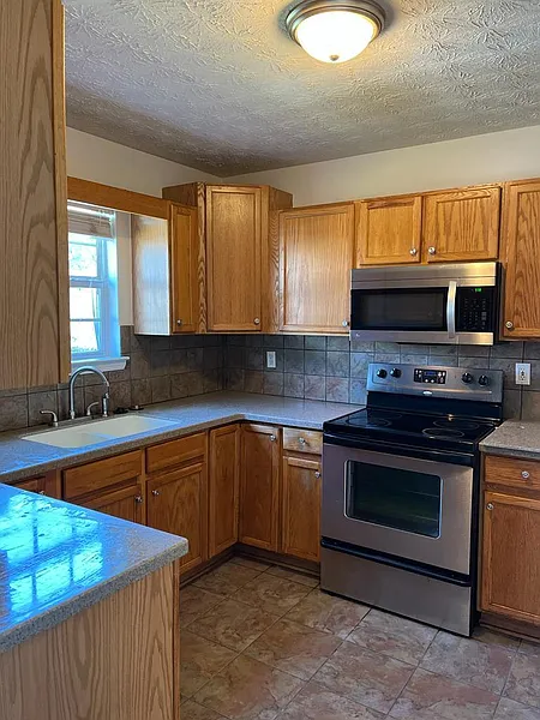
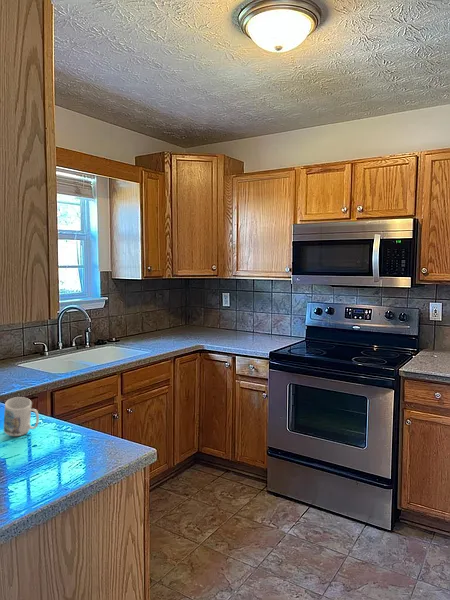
+ mug [3,396,40,437]
